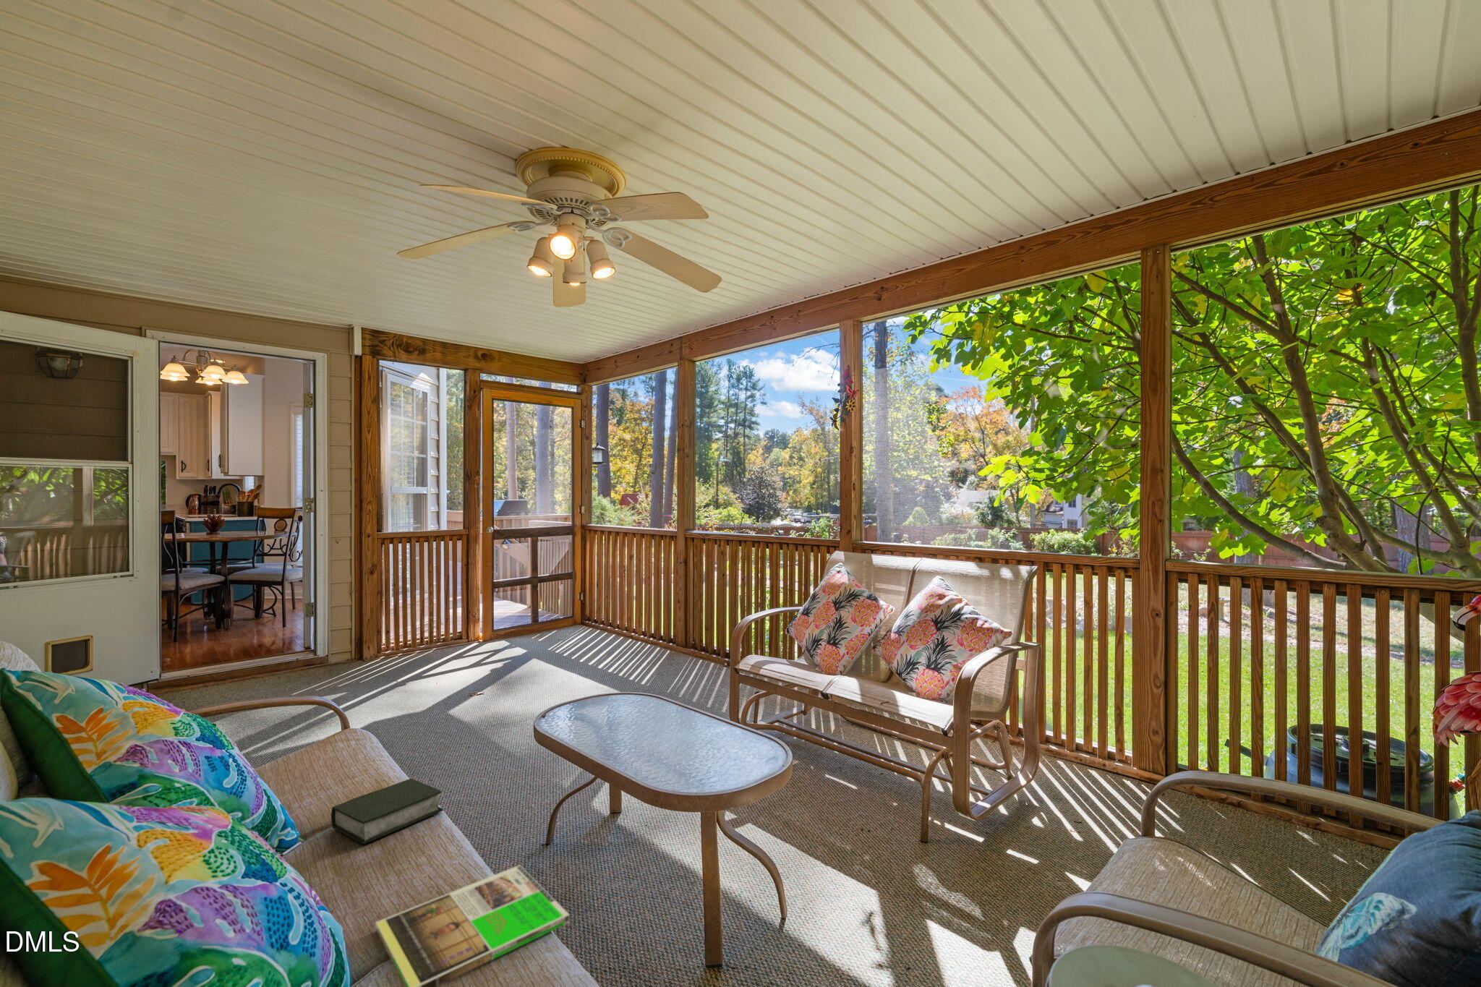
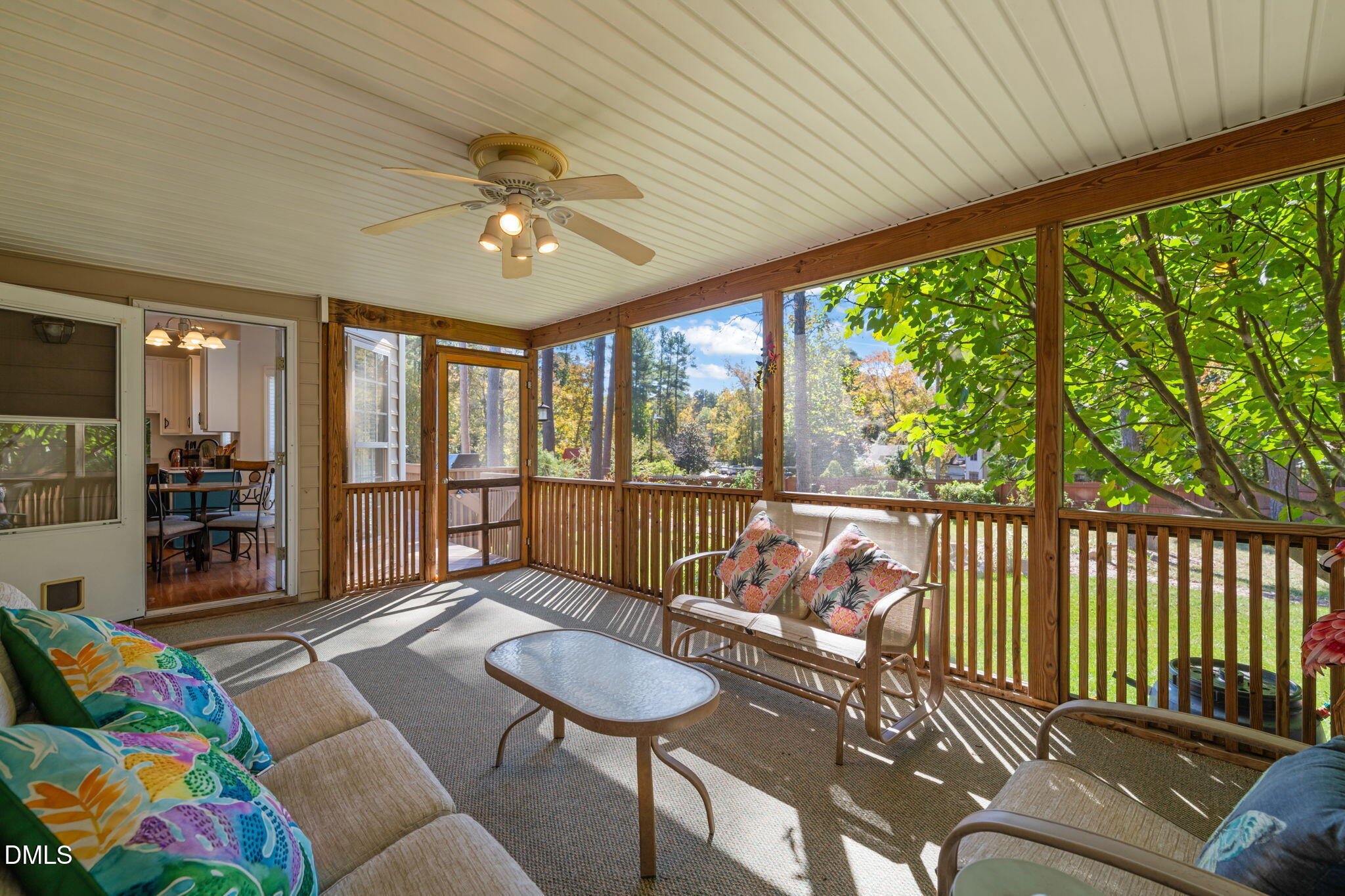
- book [330,778,444,845]
- magazine [374,864,570,987]
